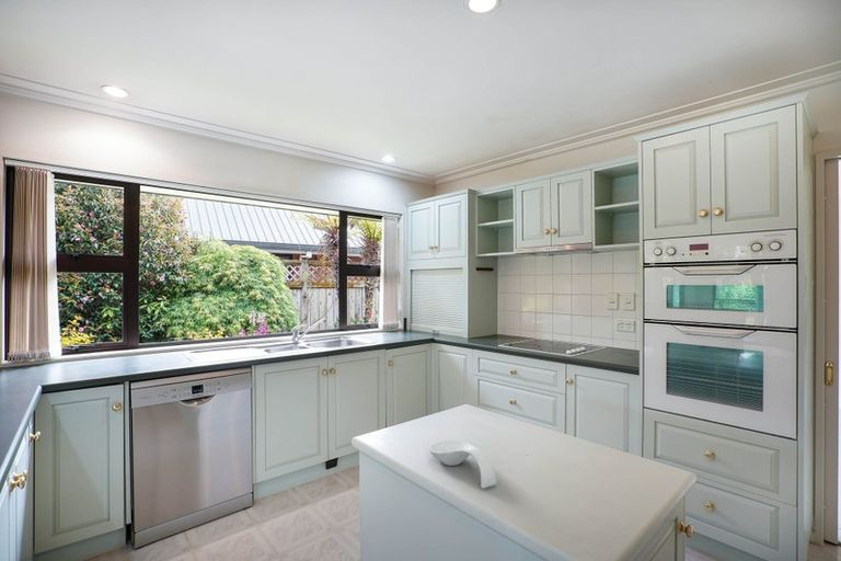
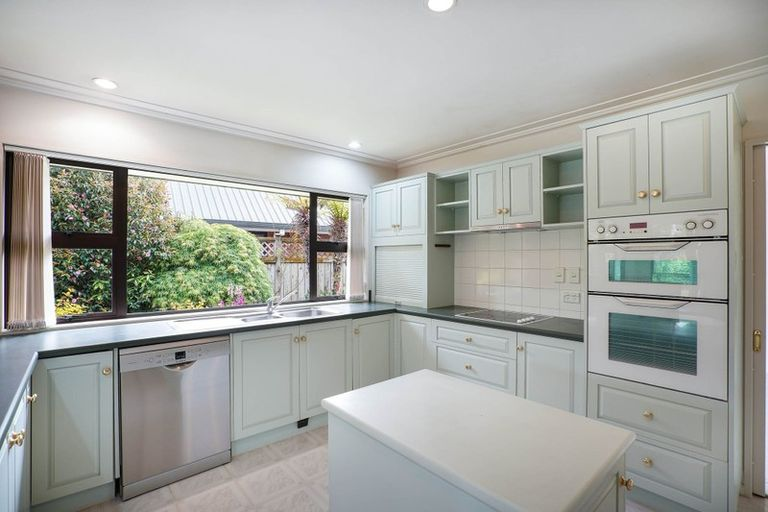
- spoon rest [428,439,498,490]
